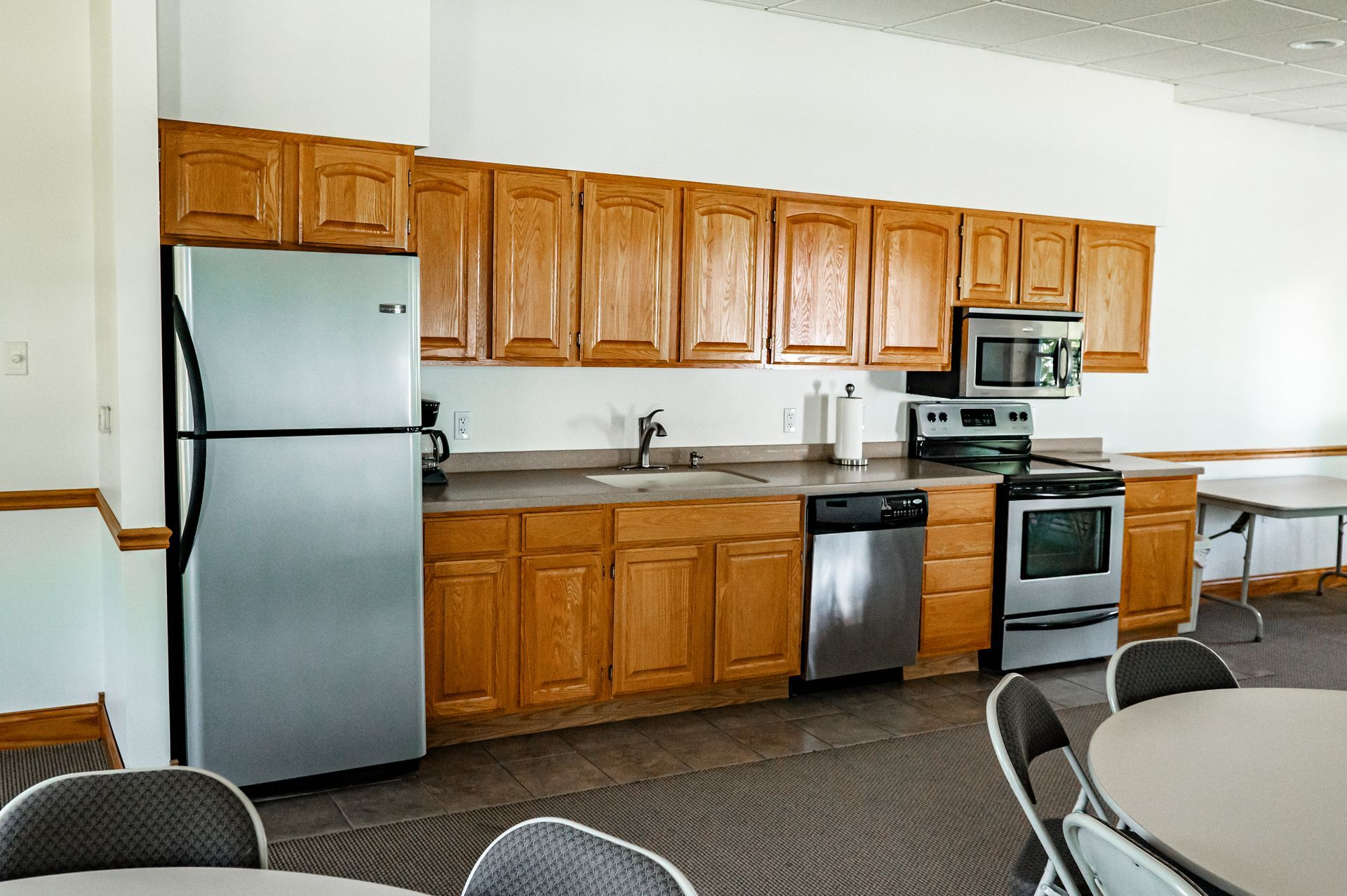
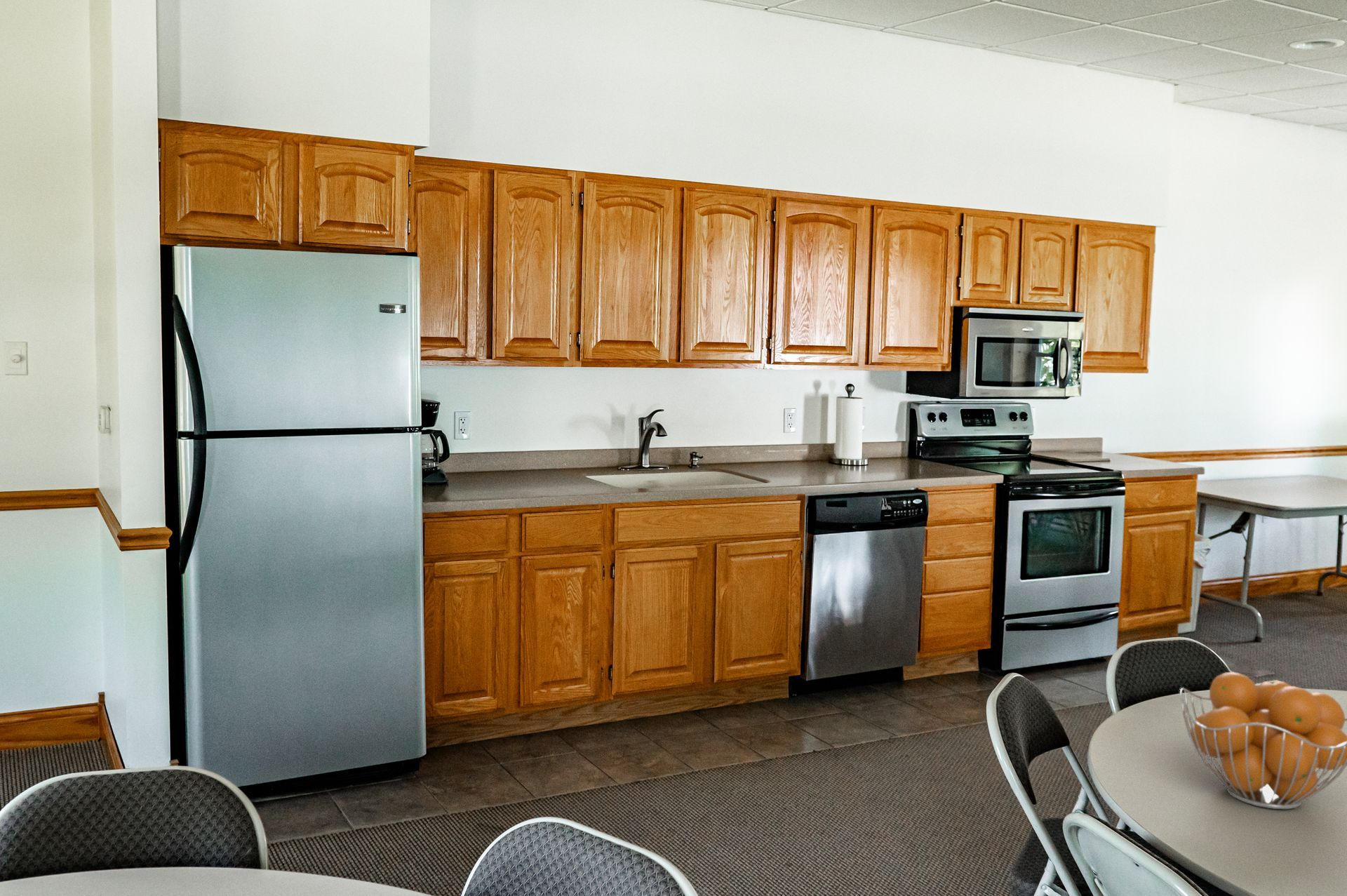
+ fruit basket [1179,671,1347,810]
